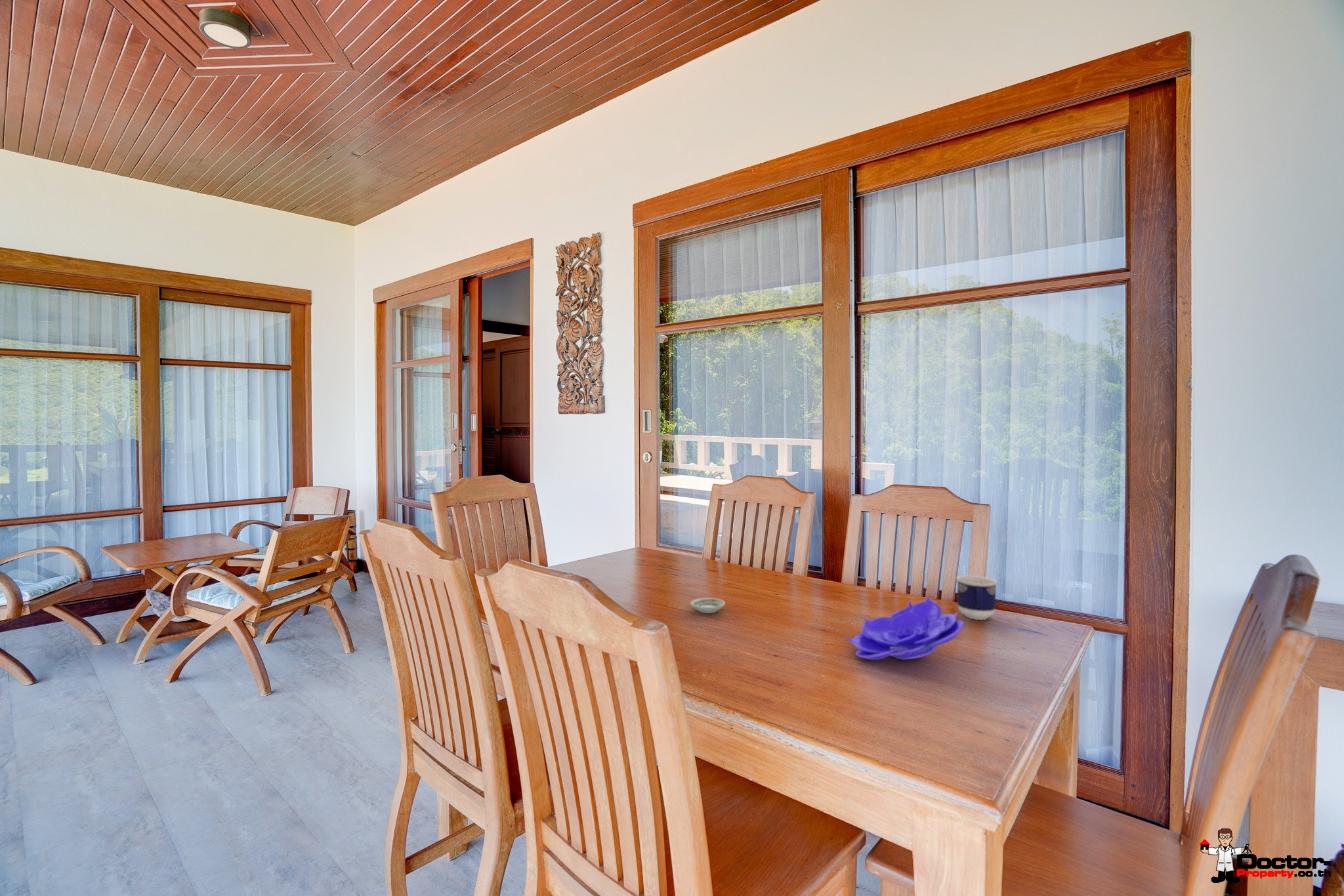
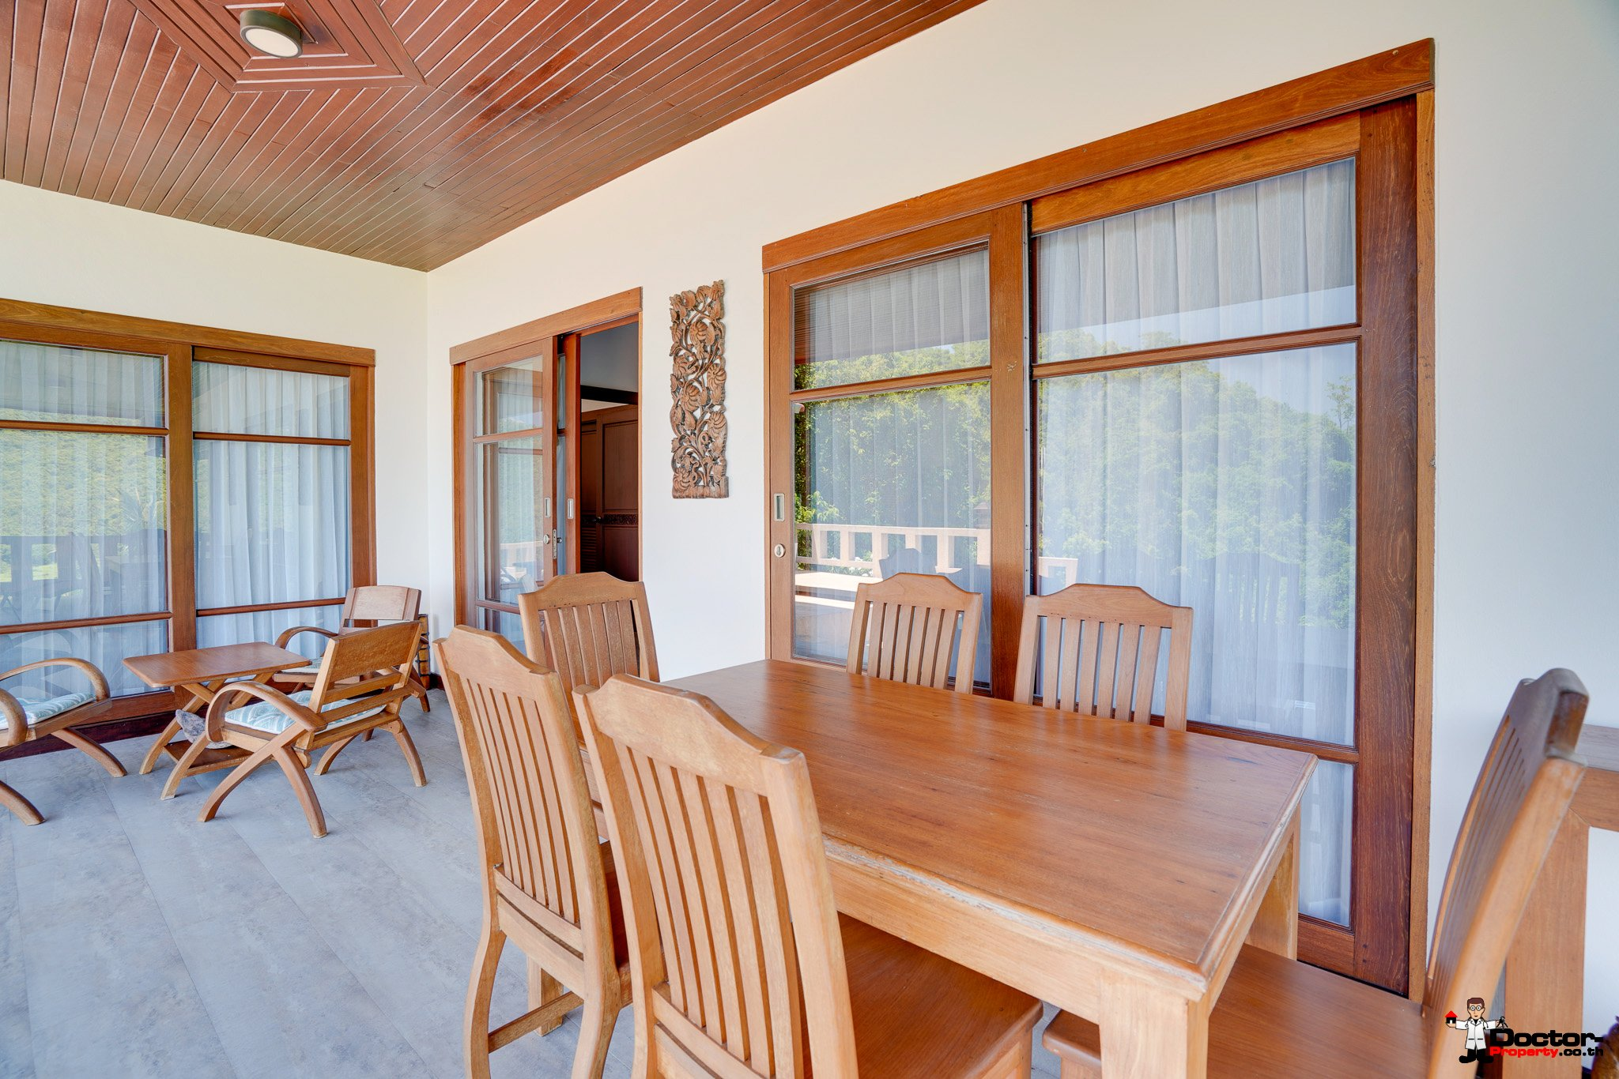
- cup [956,575,997,621]
- saucer [690,597,726,614]
- decorative bowl [845,595,965,661]
